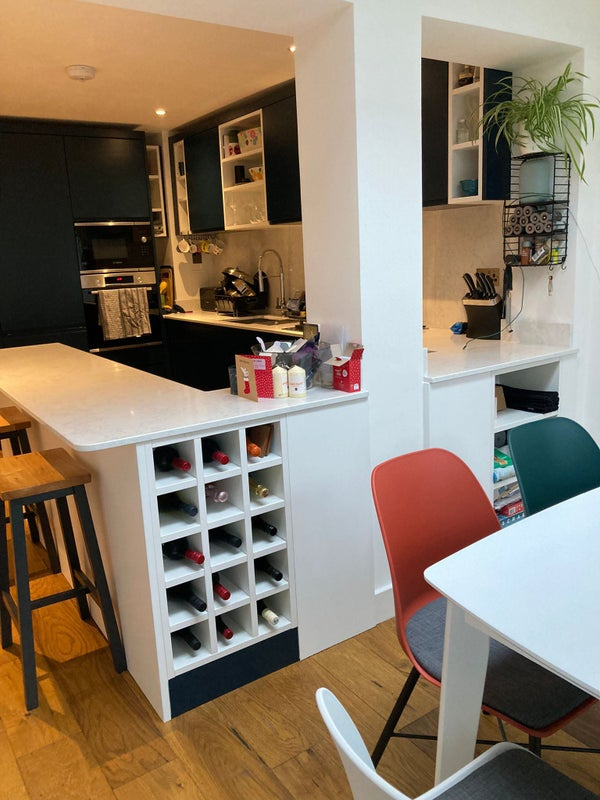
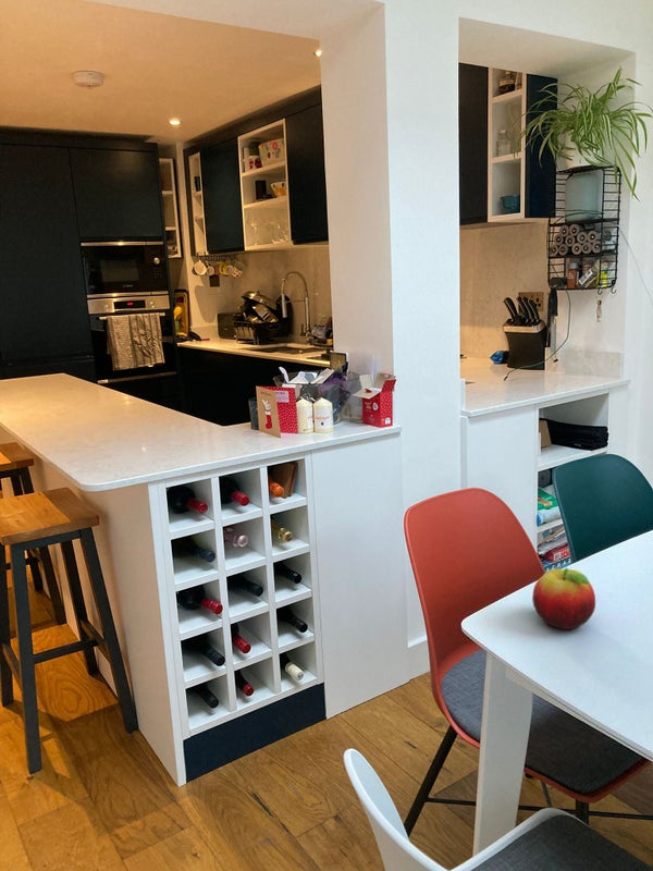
+ fruit [531,567,596,630]
